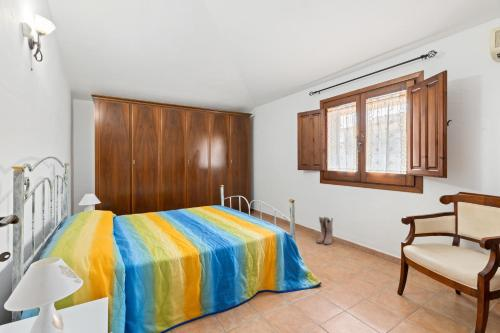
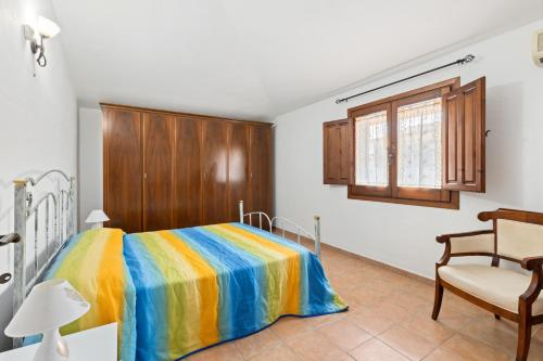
- boots [316,216,334,246]
